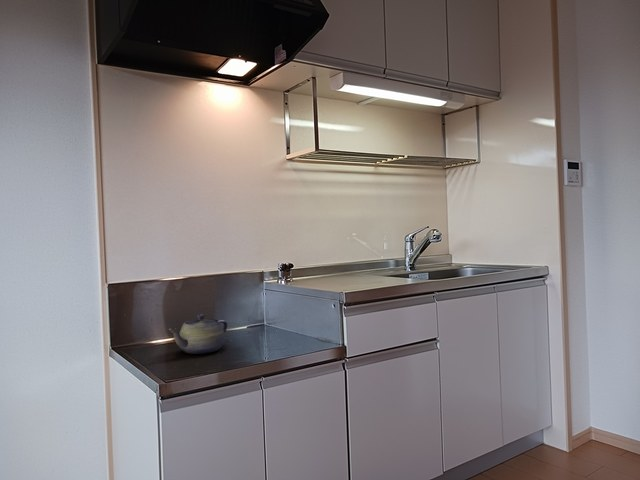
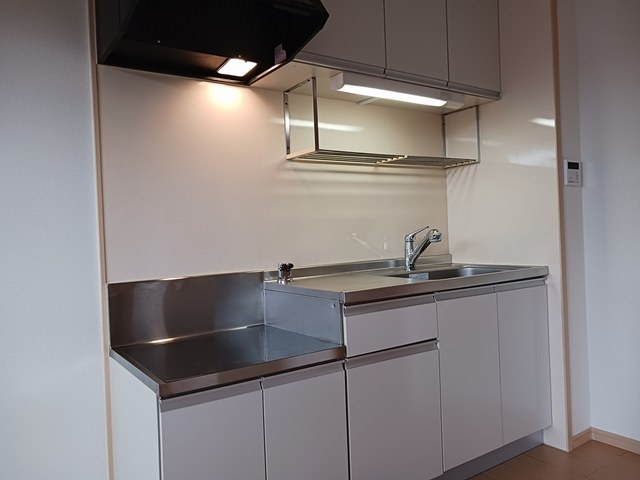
- teapot [167,313,229,355]
